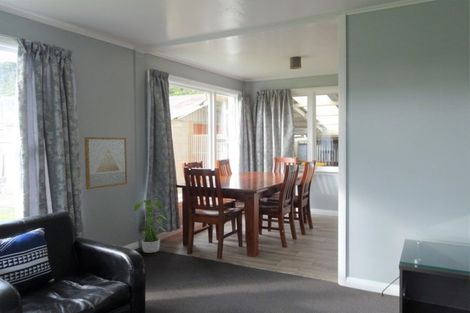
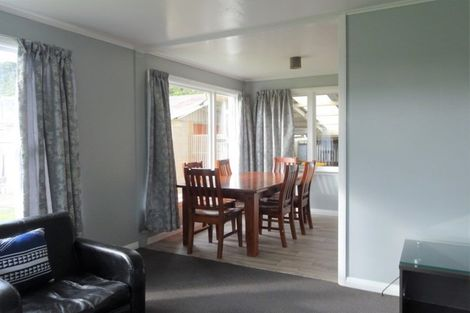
- wall art [84,136,128,190]
- potted plant [131,197,169,254]
